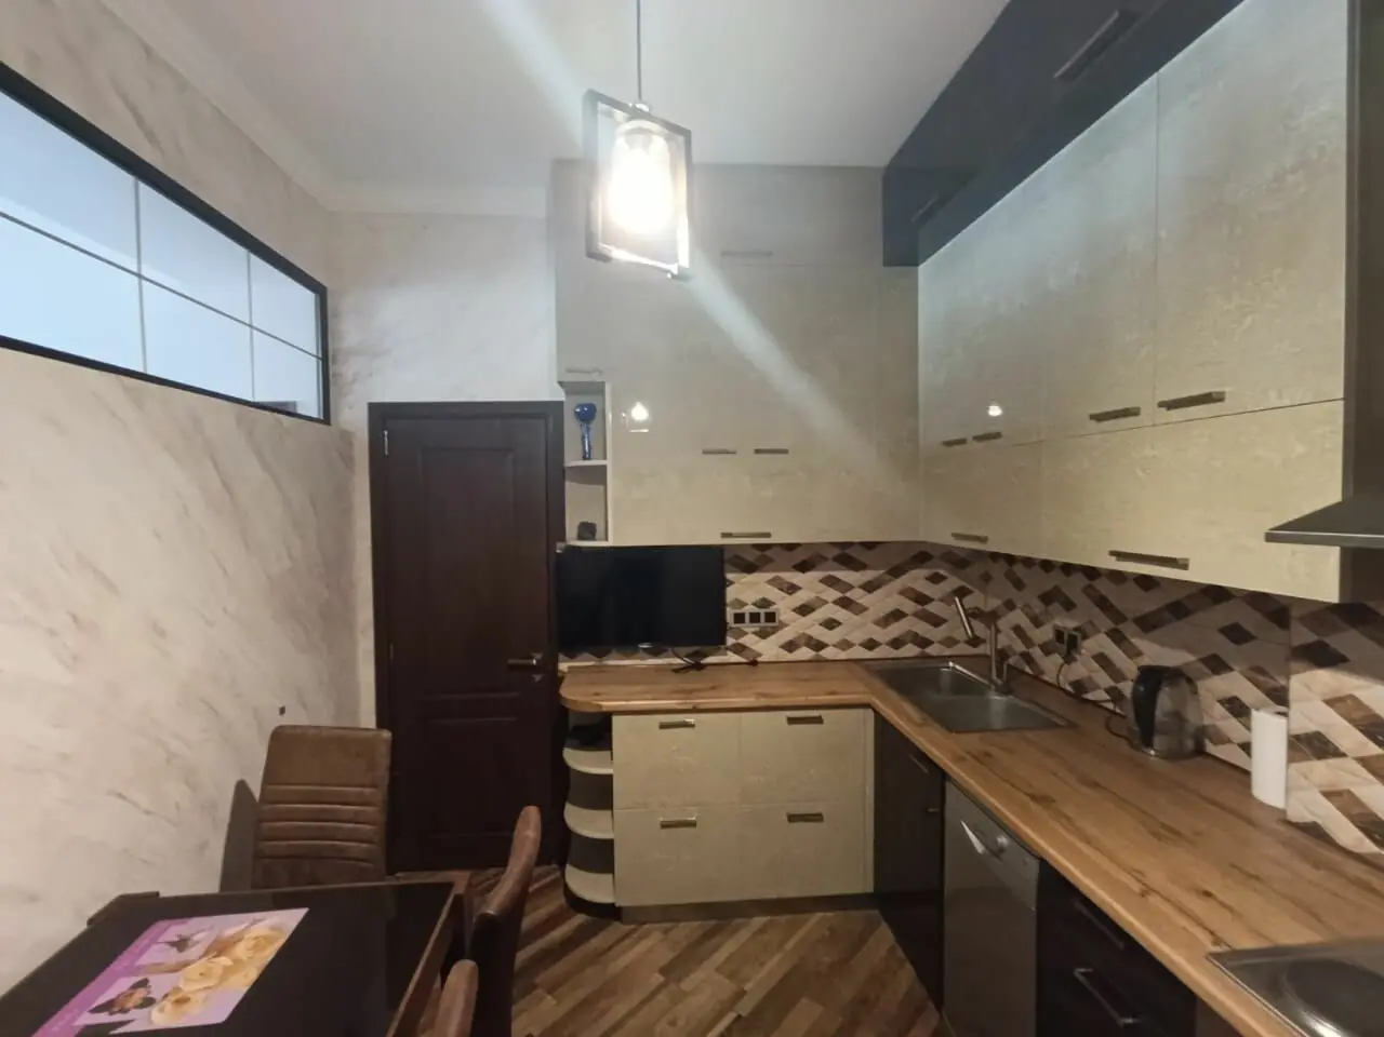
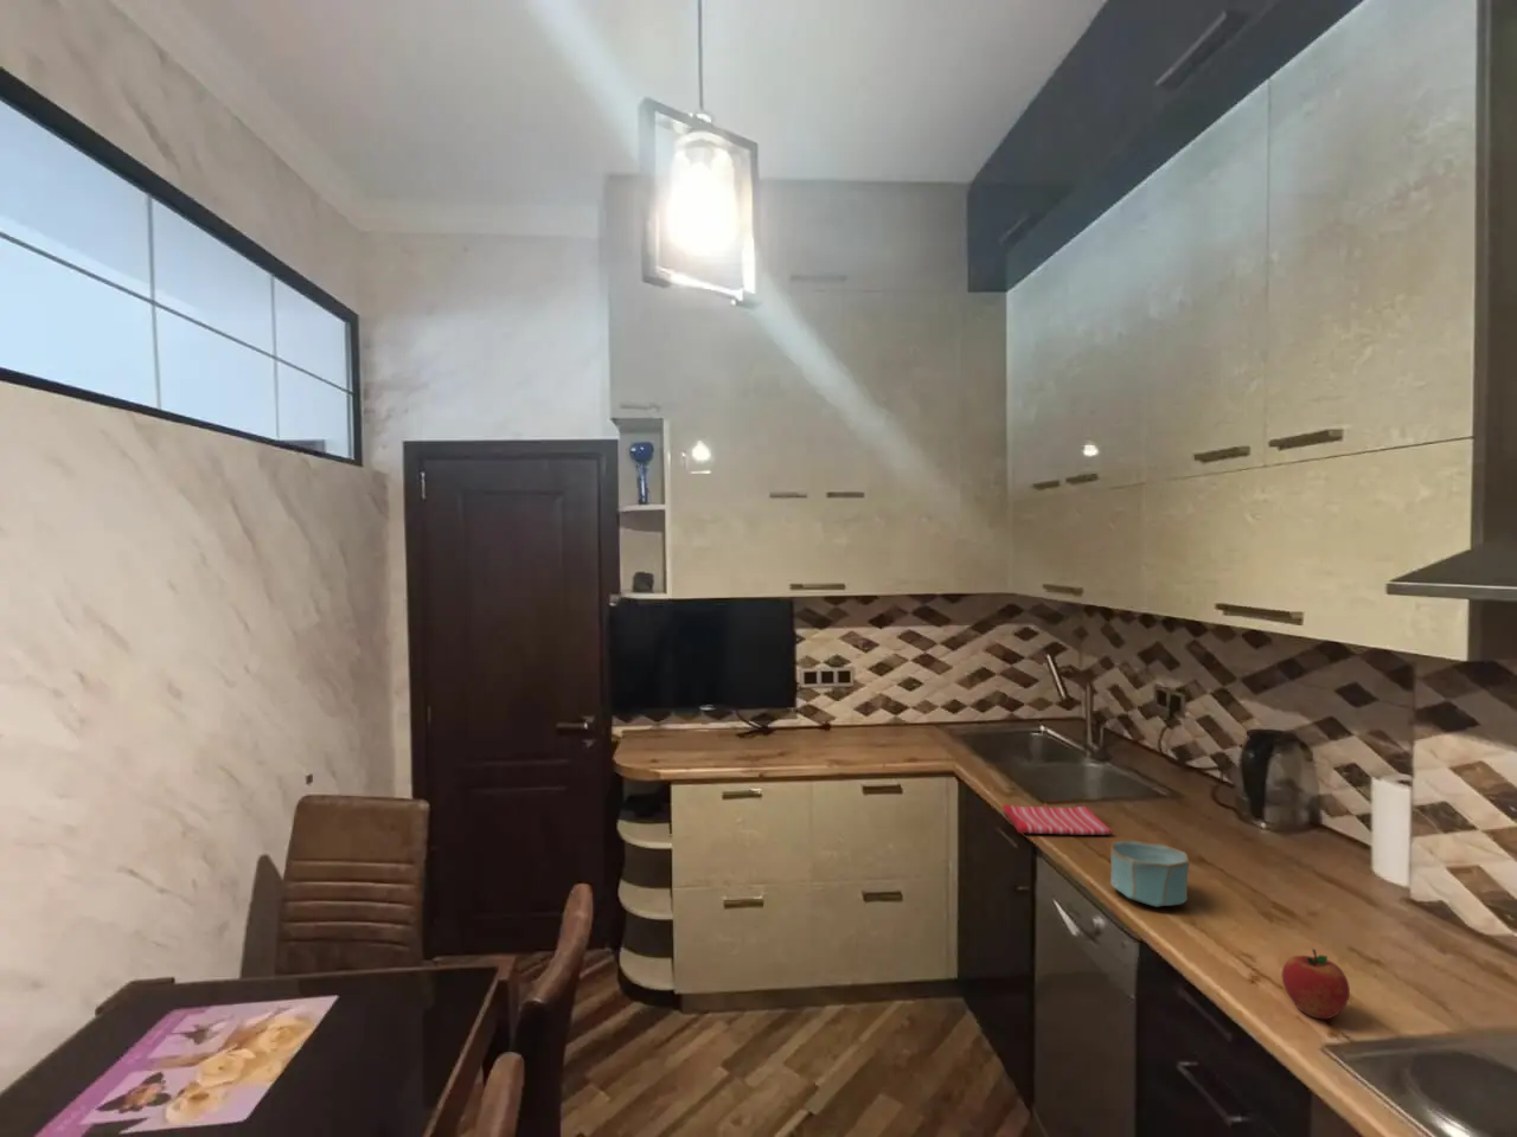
+ bowl [1110,838,1191,909]
+ apple [1280,947,1351,1021]
+ dish towel [1000,803,1113,836]
